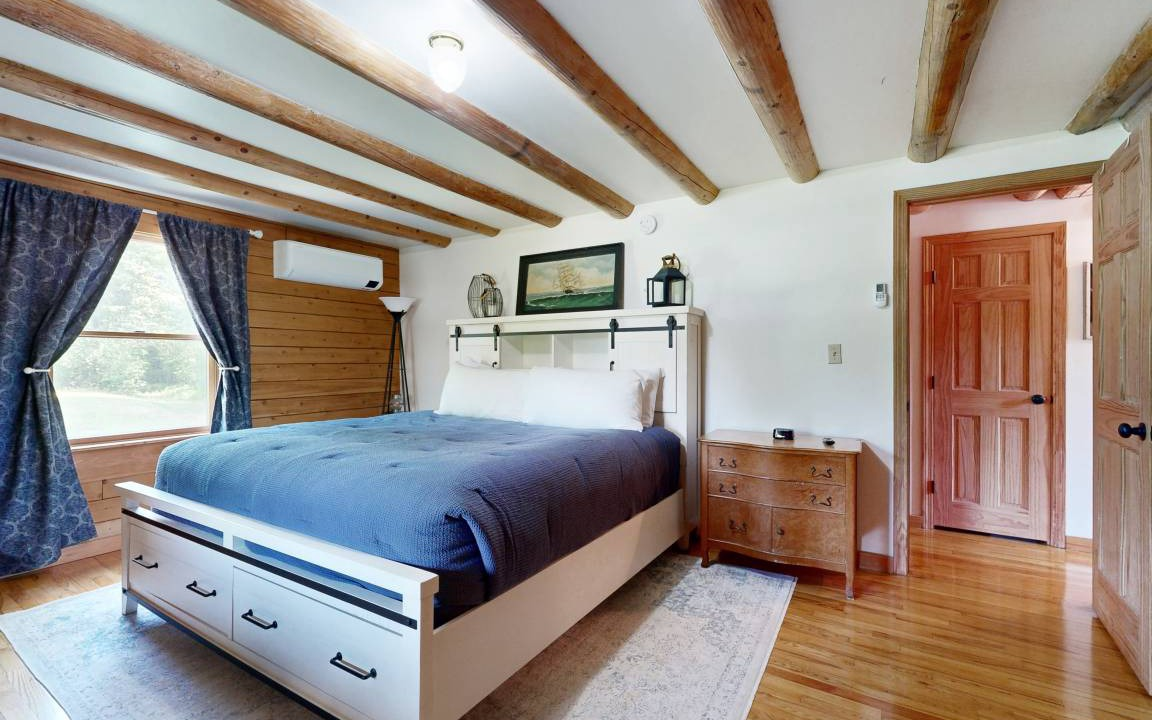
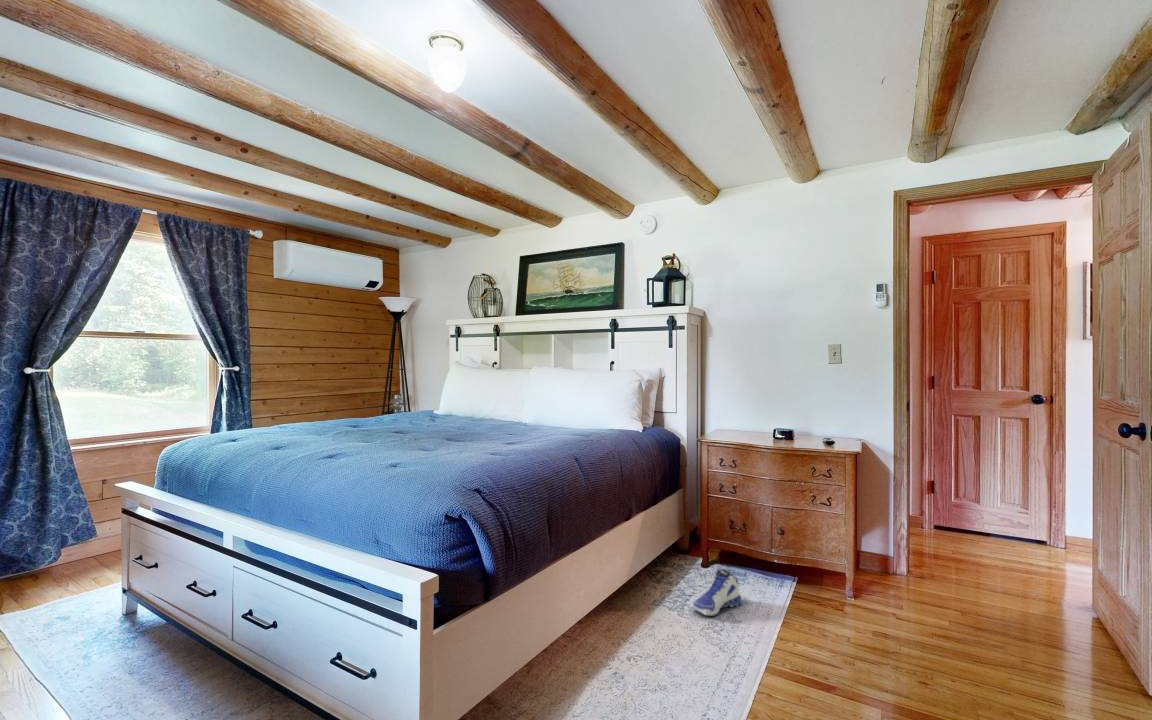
+ sneaker [692,568,743,617]
